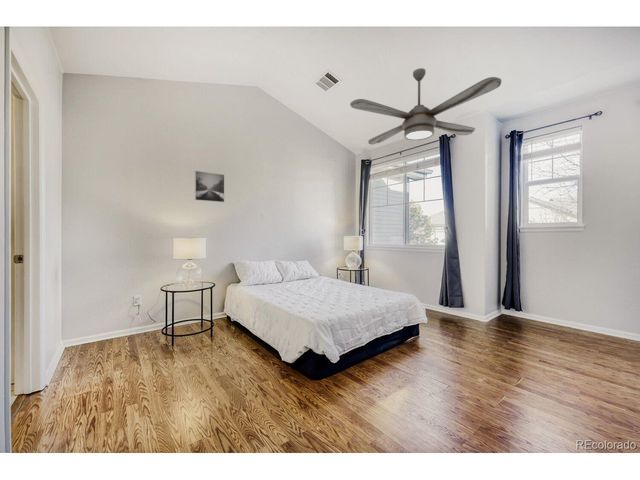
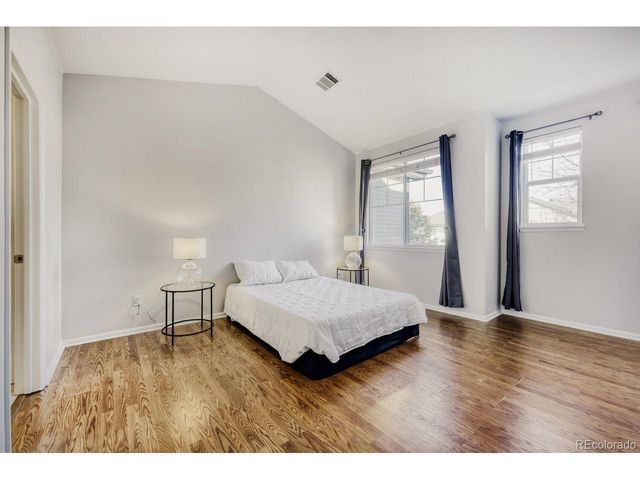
- ceiling fan [349,67,502,146]
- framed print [194,170,225,203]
